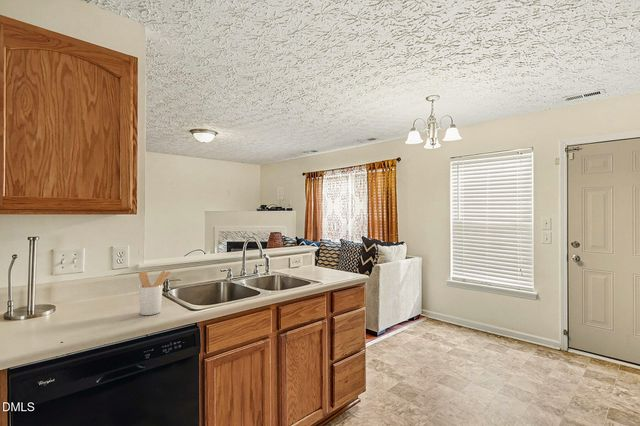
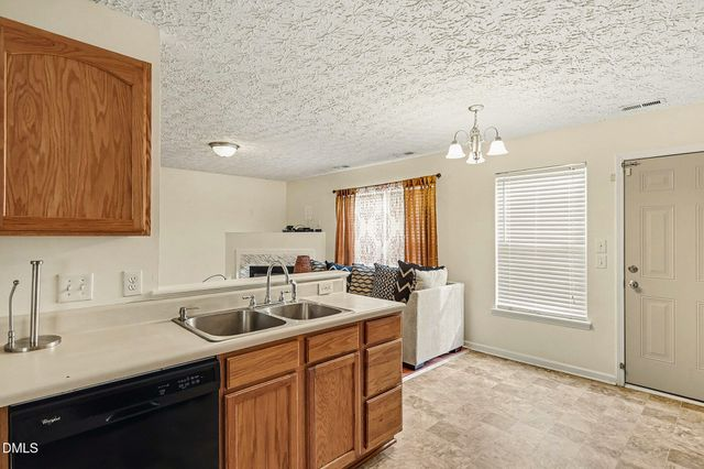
- utensil holder [138,270,172,316]
